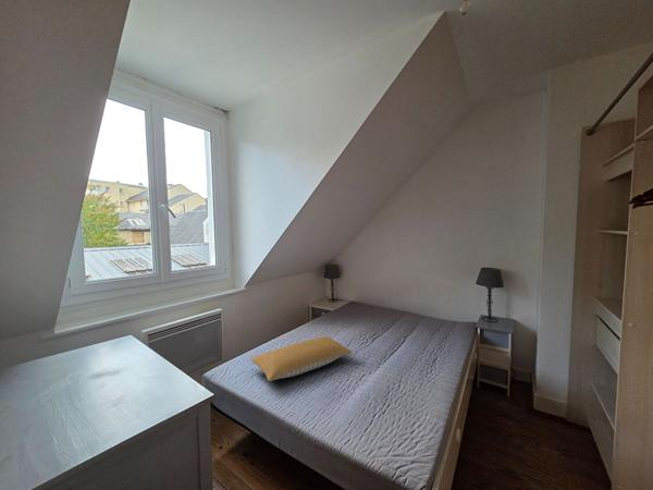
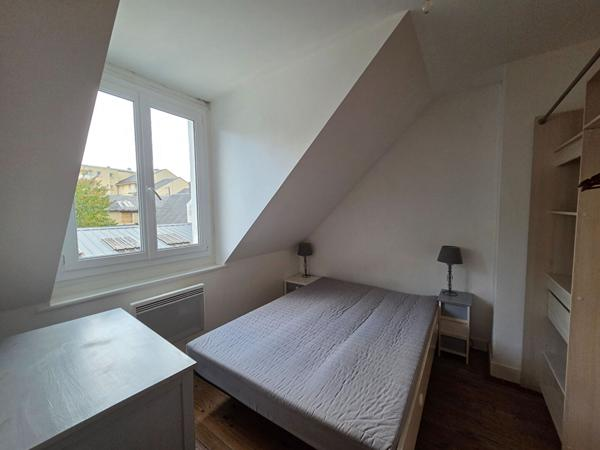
- pillow [250,335,354,382]
